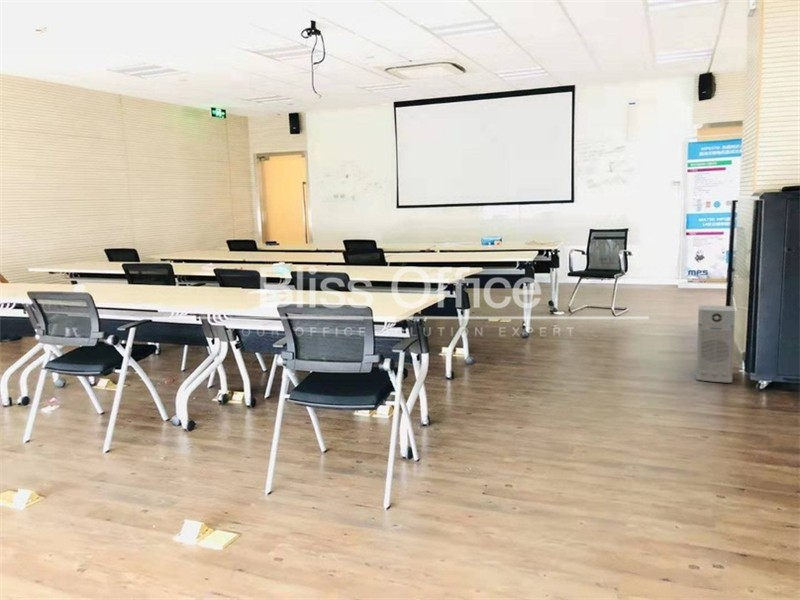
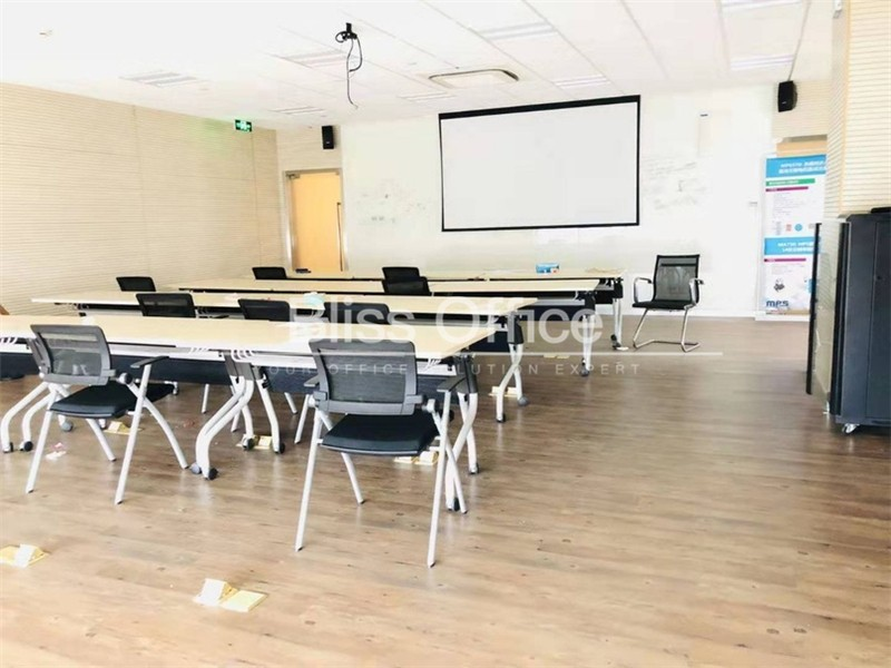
- air purifier [695,304,736,384]
